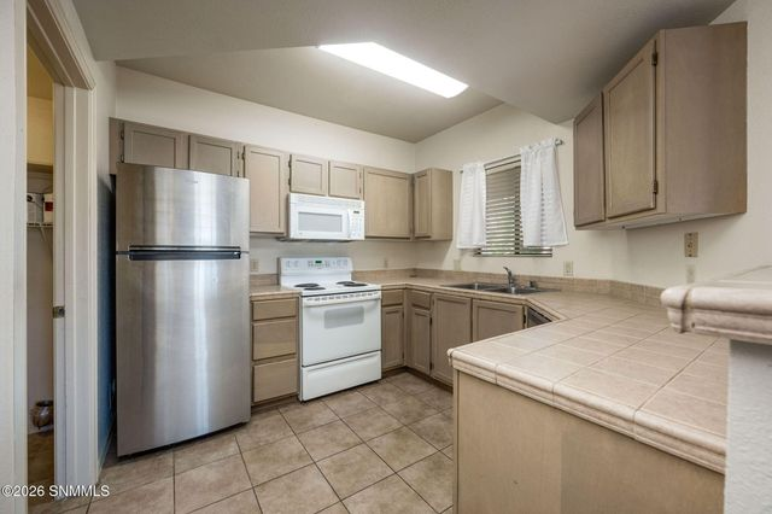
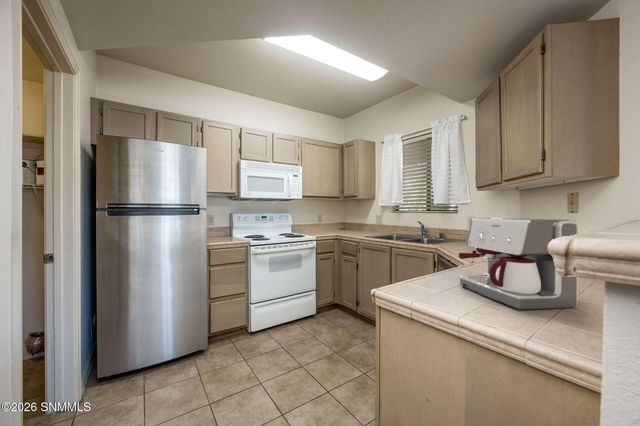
+ coffee maker [458,217,579,310]
